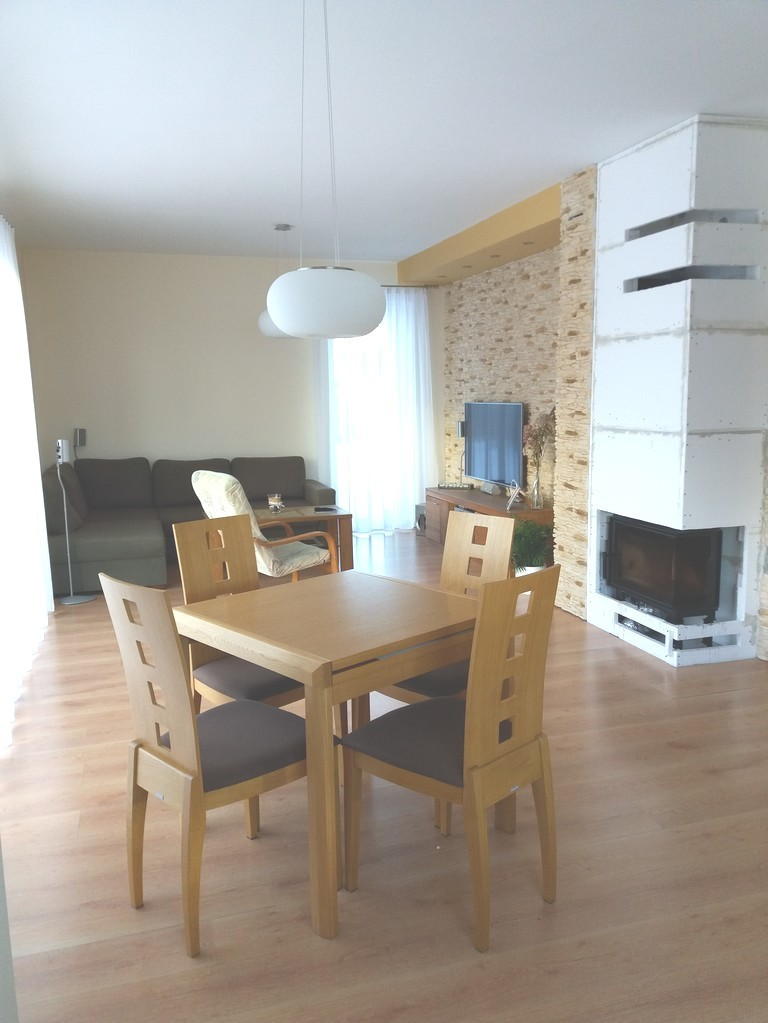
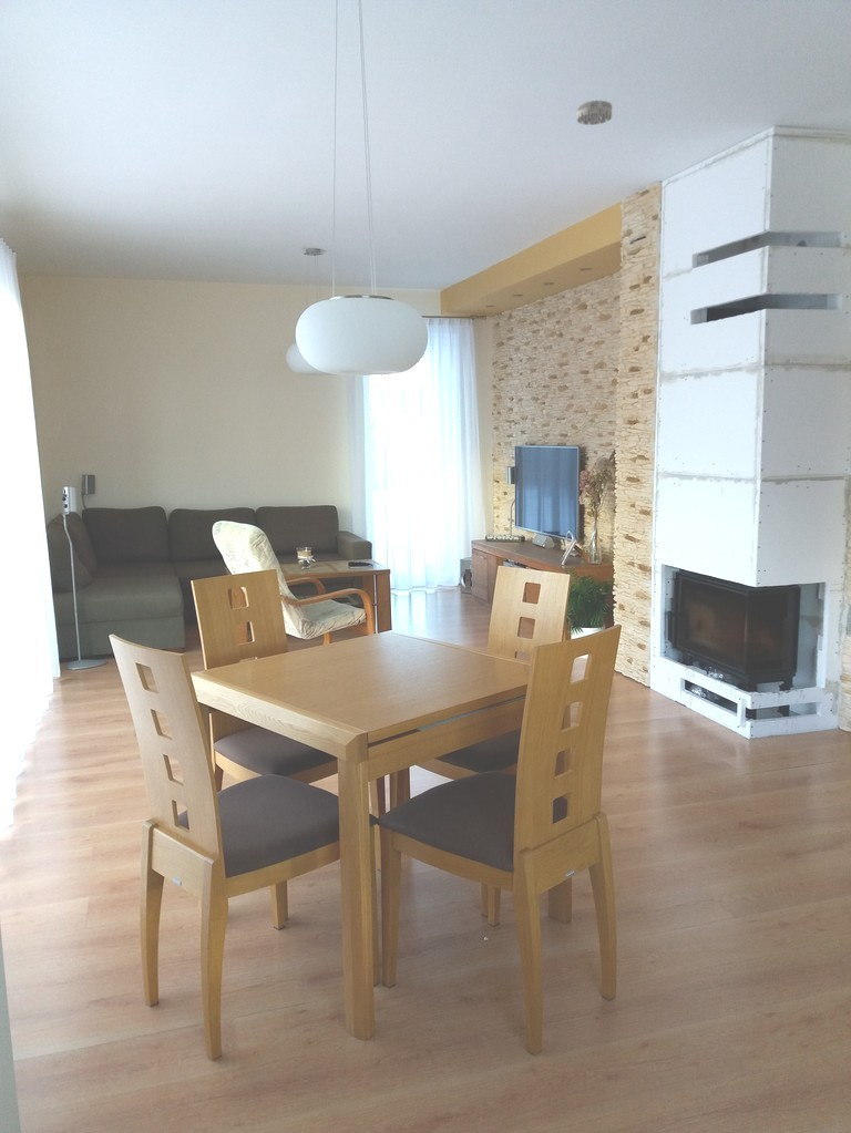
+ smoke detector [576,99,613,126]
